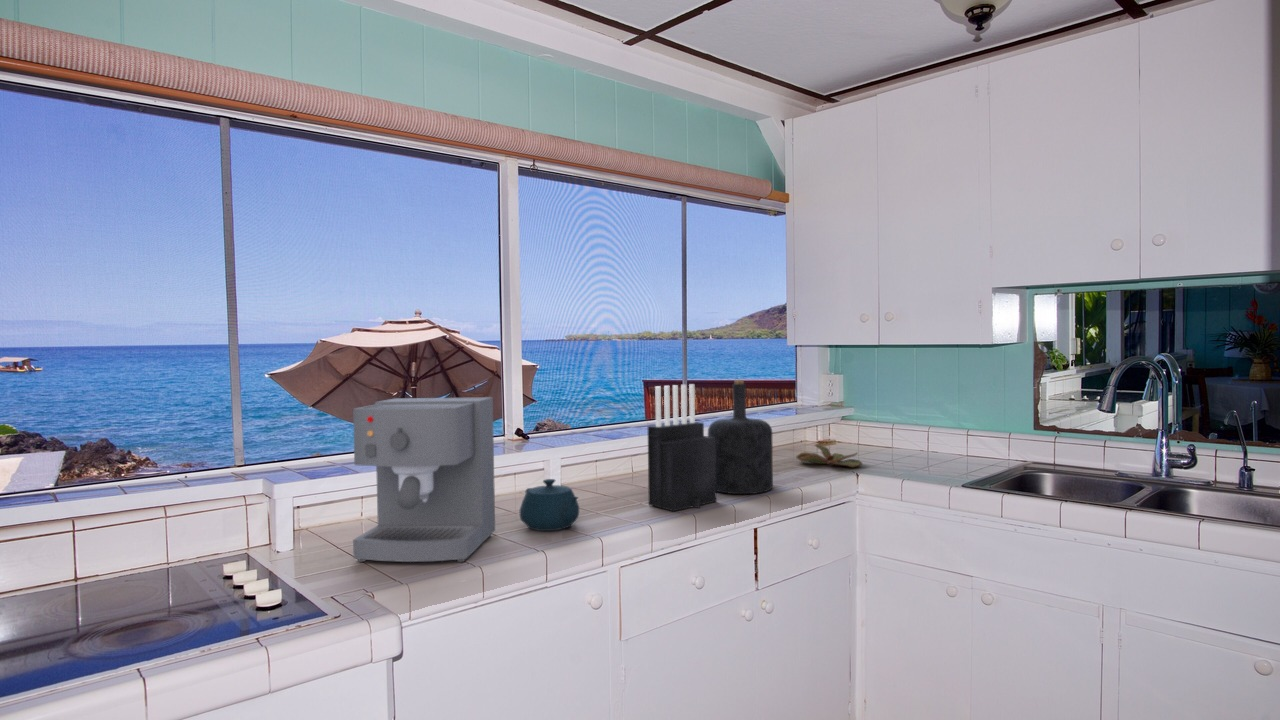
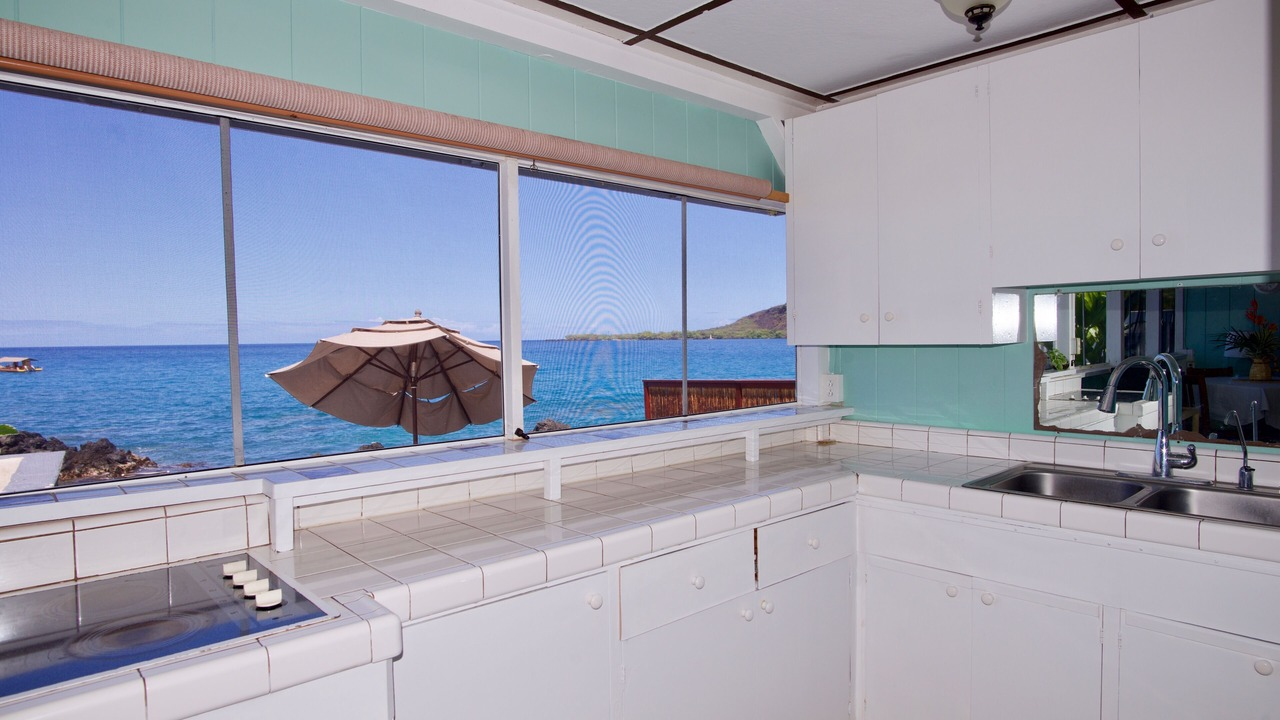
- coffee maker [352,396,496,563]
- knife block [647,383,717,513]
- succulent plant [795,443,863,468]
- teapot [519,478,580,532]
- bottle [707,379,774,495]
